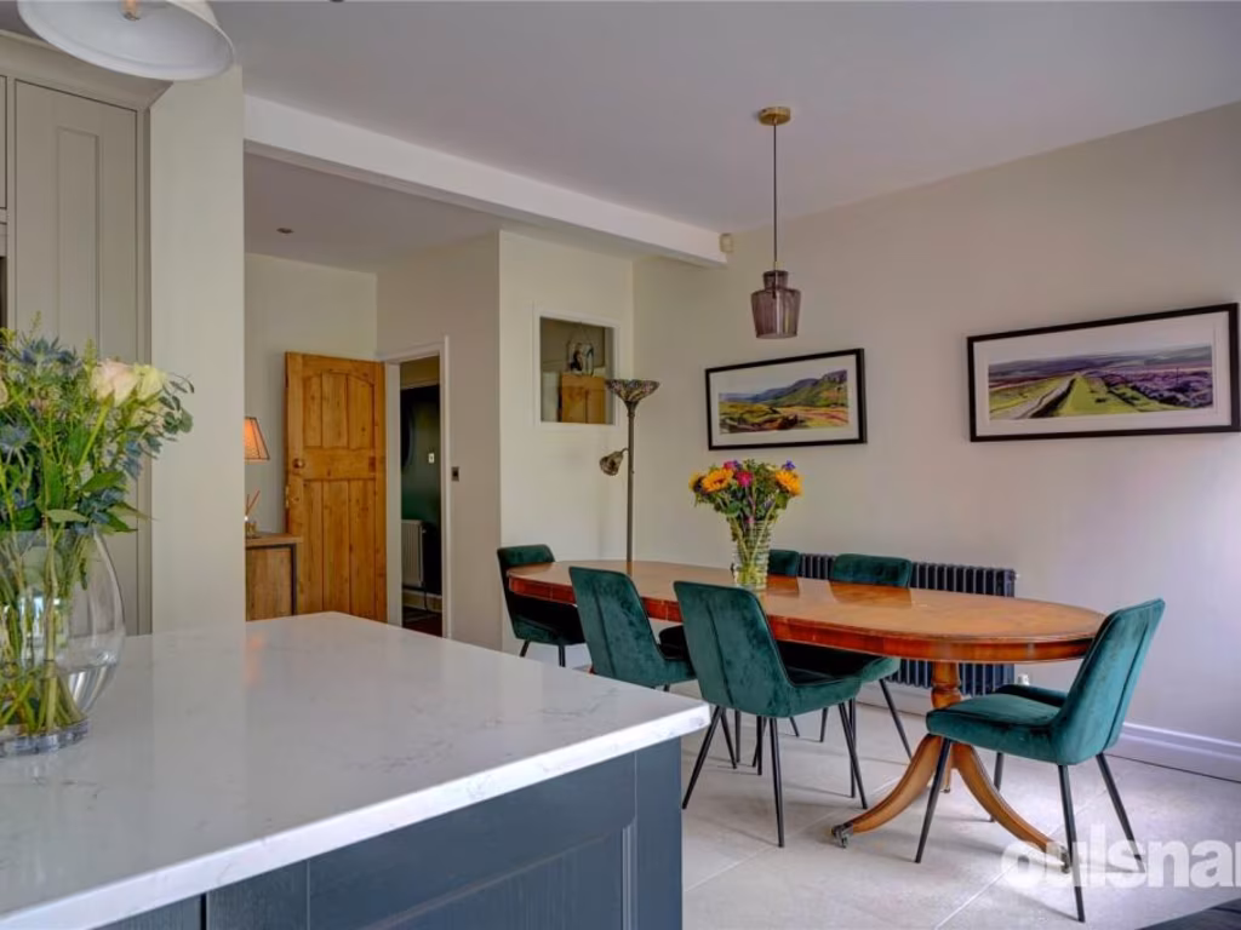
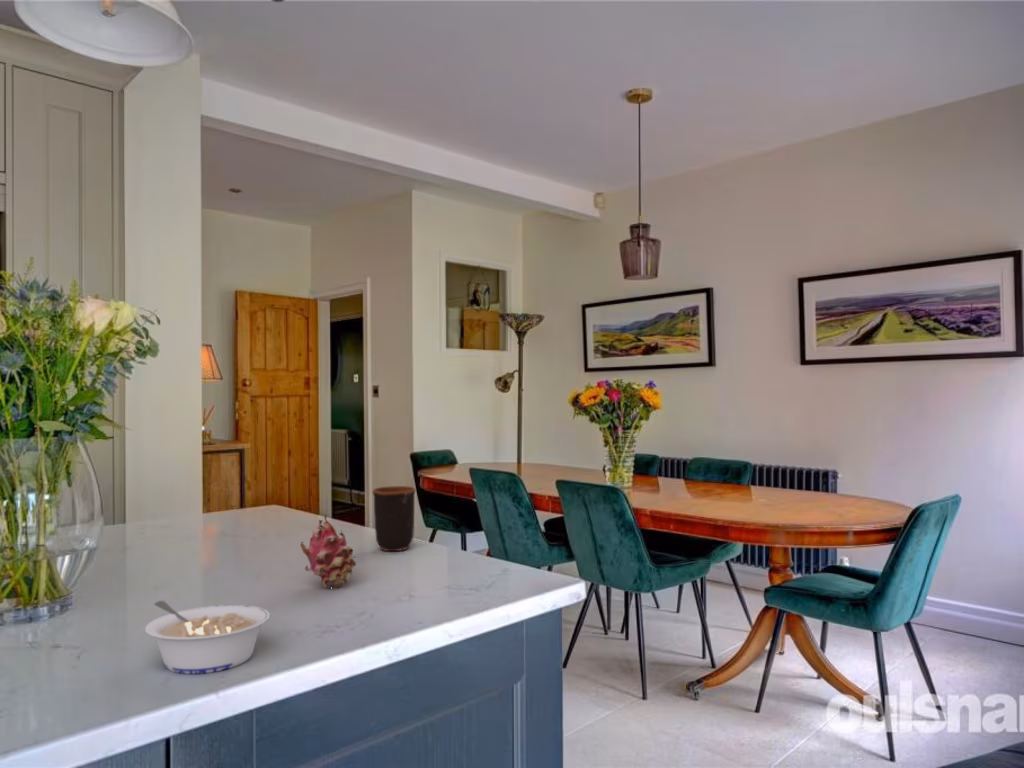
+ mug [372,485,417,552]
+ fruit [299,513,357,589]
+ legume [144,600,271,675]
